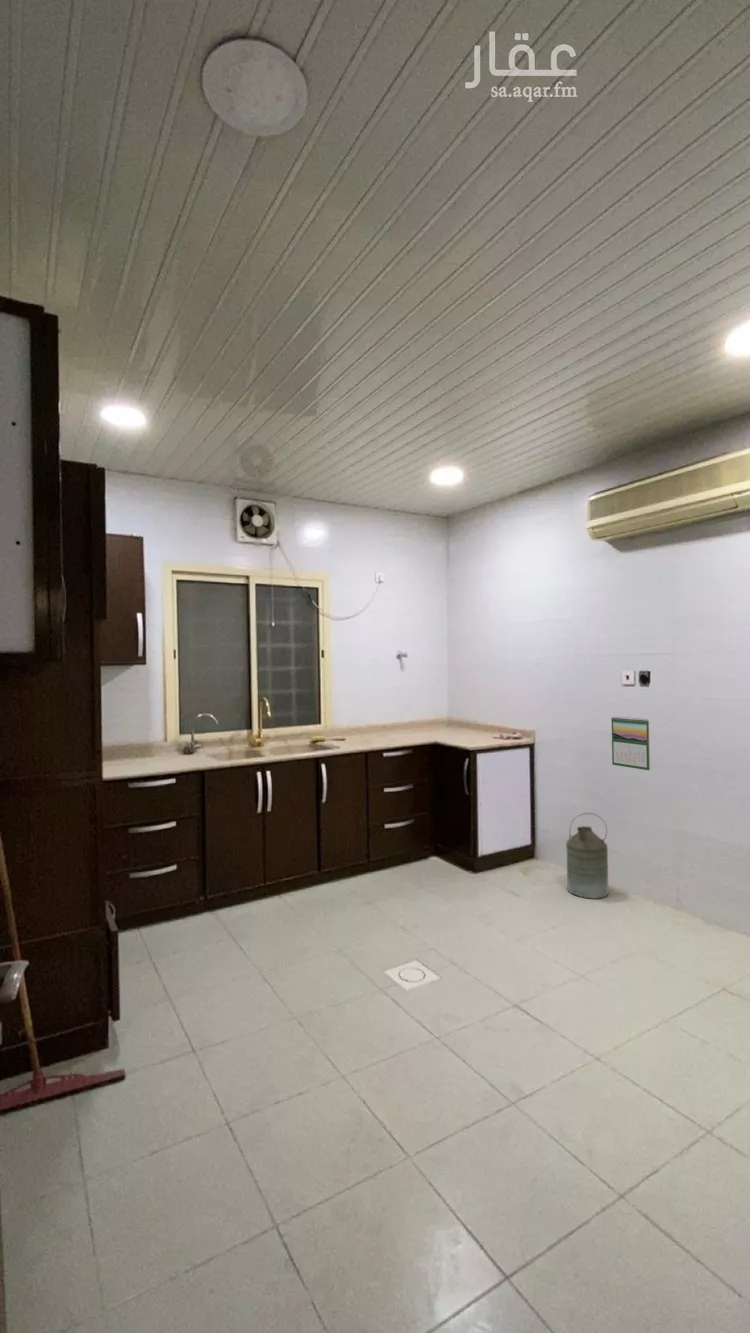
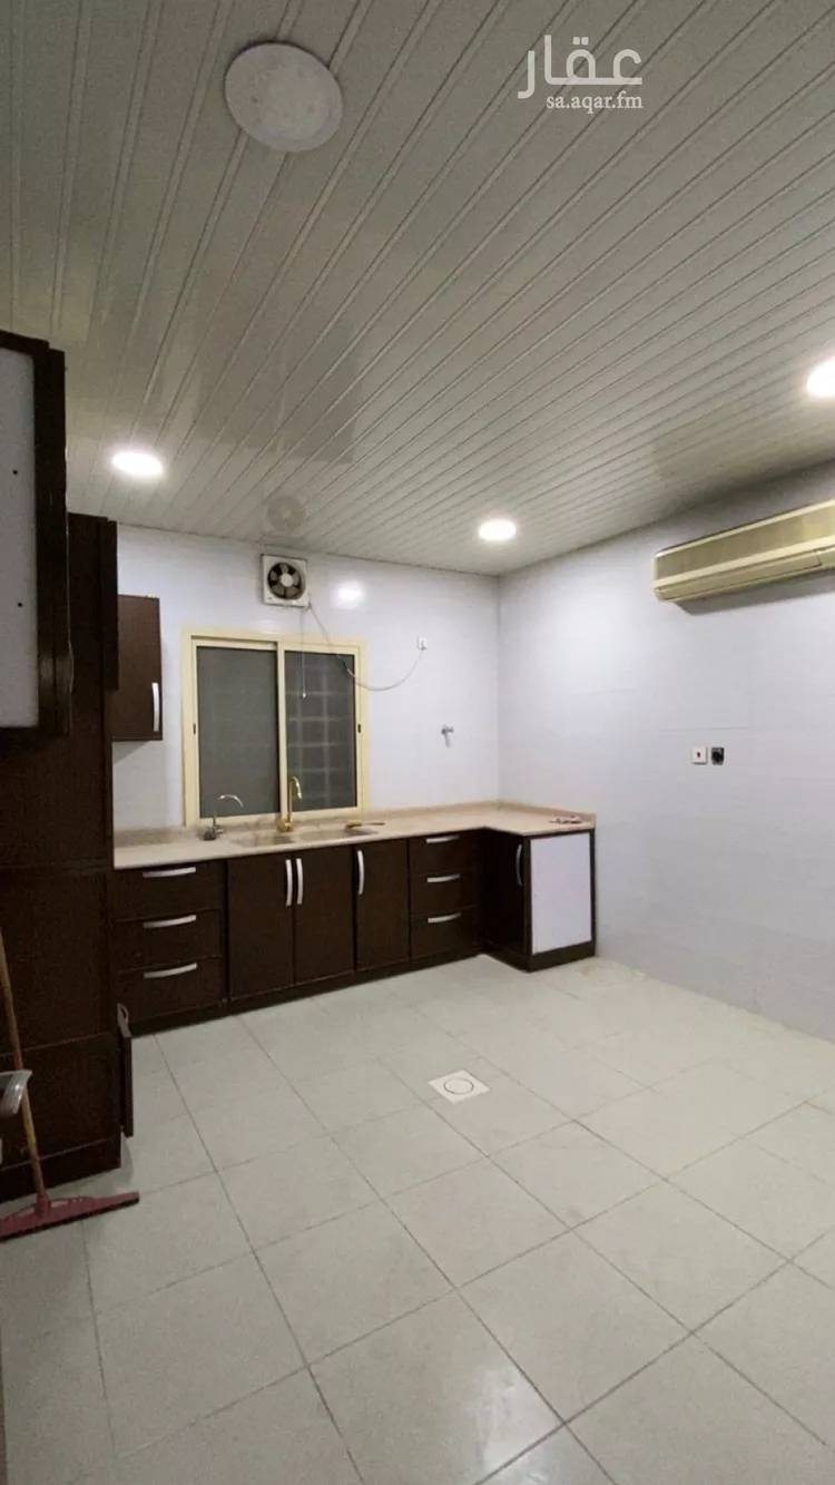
- calendar [611,715,651,771]
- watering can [565,812,610,900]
